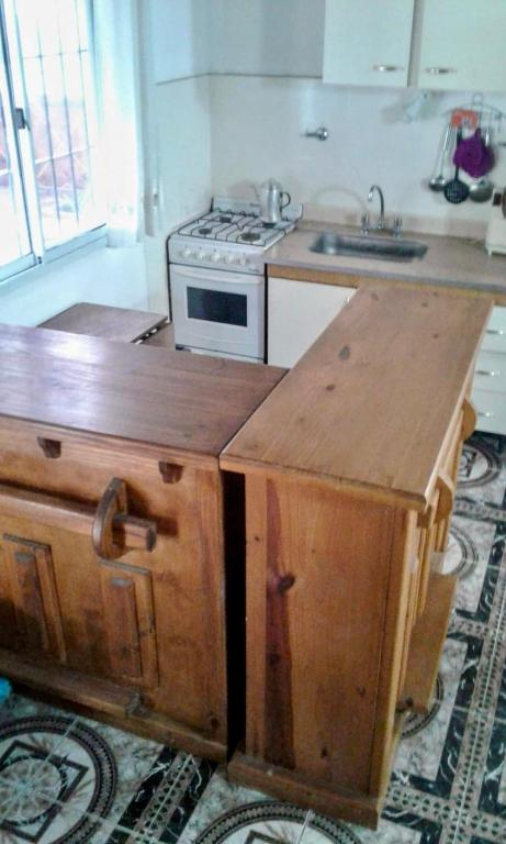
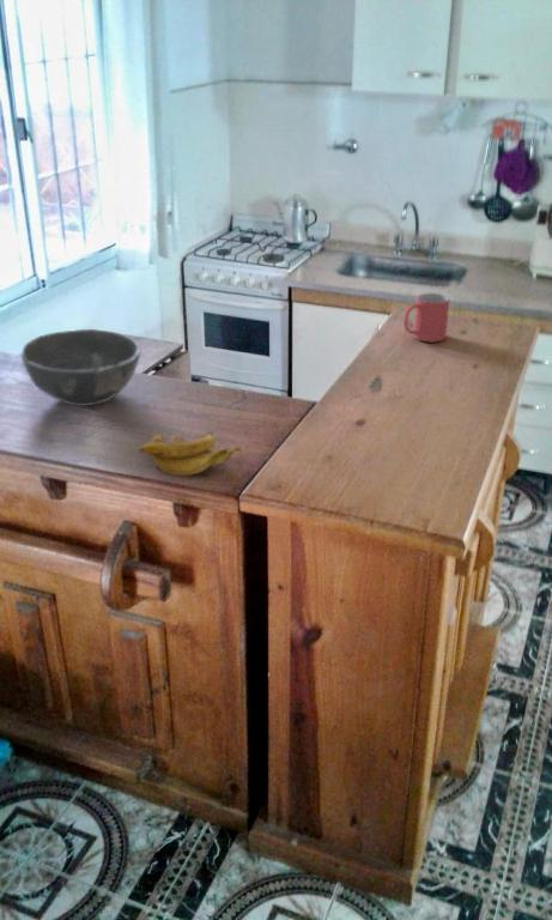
+ bowl [19,328,141,407]
+ mug [402,292,450,344]
+ banana [137,431,242,477]
